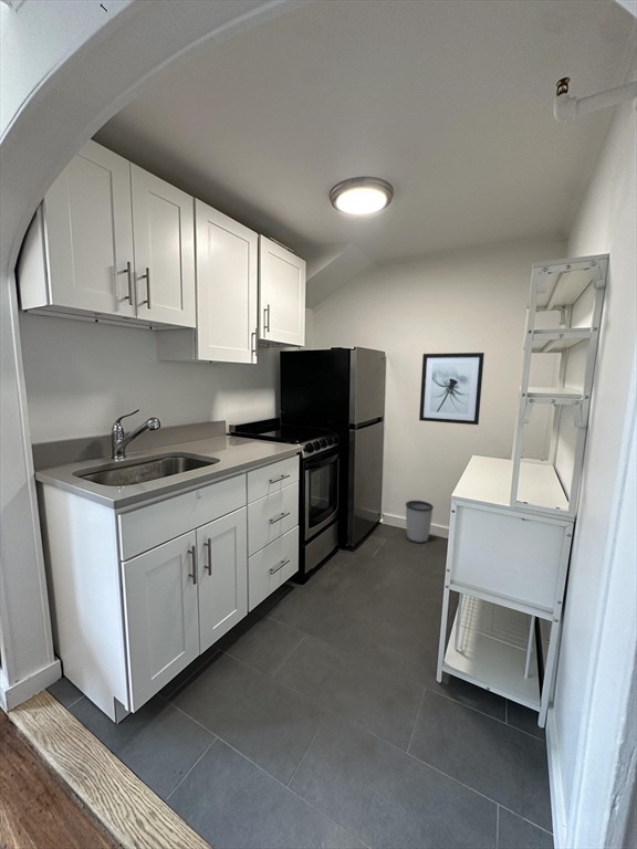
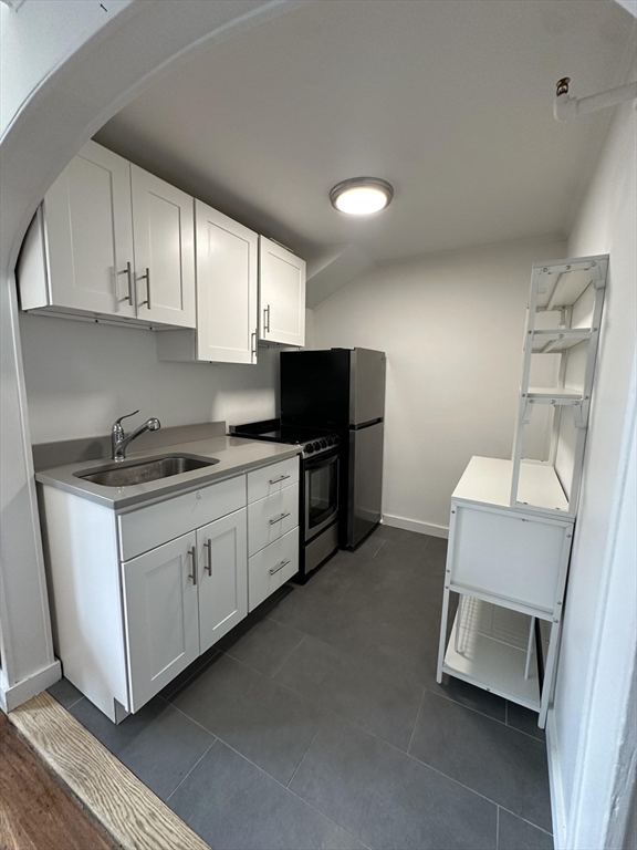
- wastebasket [405,500,435,545]
- wall art [418,352,485,426]
